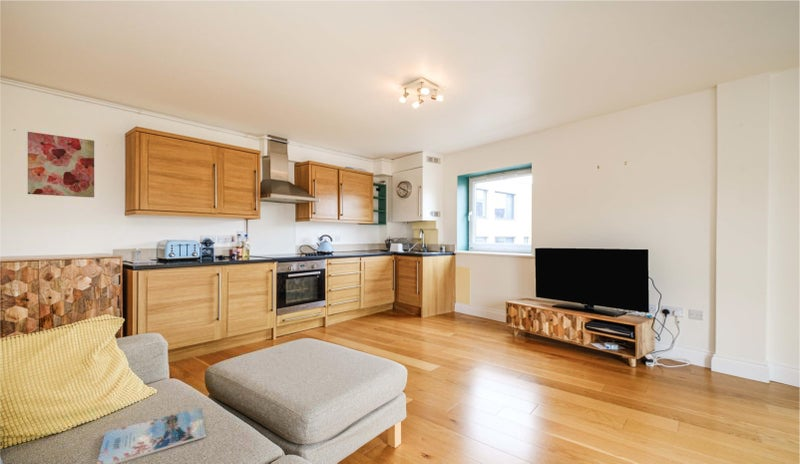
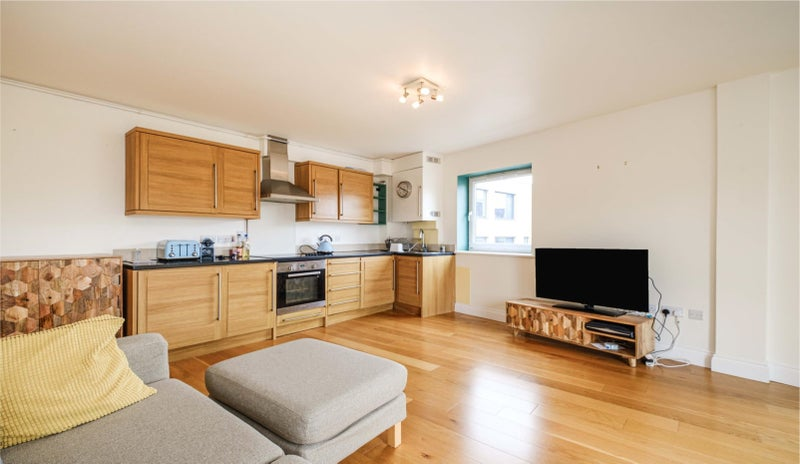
- wall art [27,131,95,198]
- magazine [96,407,207,464]
